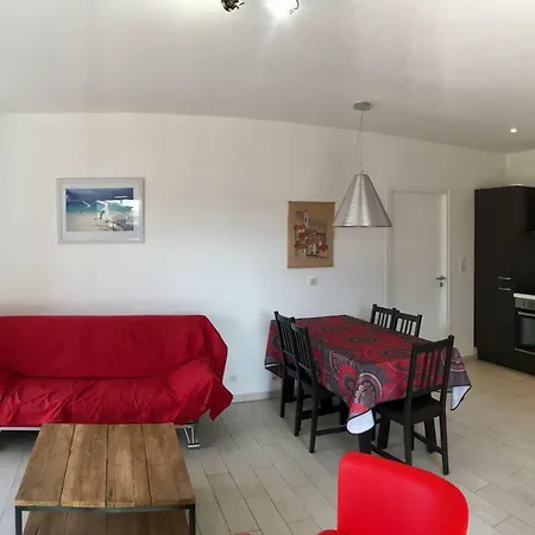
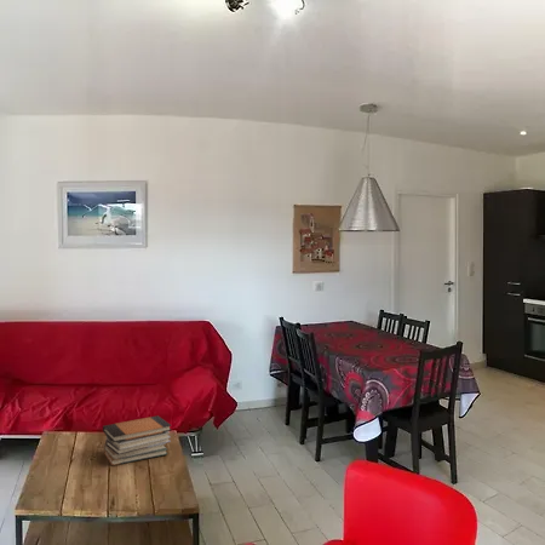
+ book stack [102,414,173,466]
